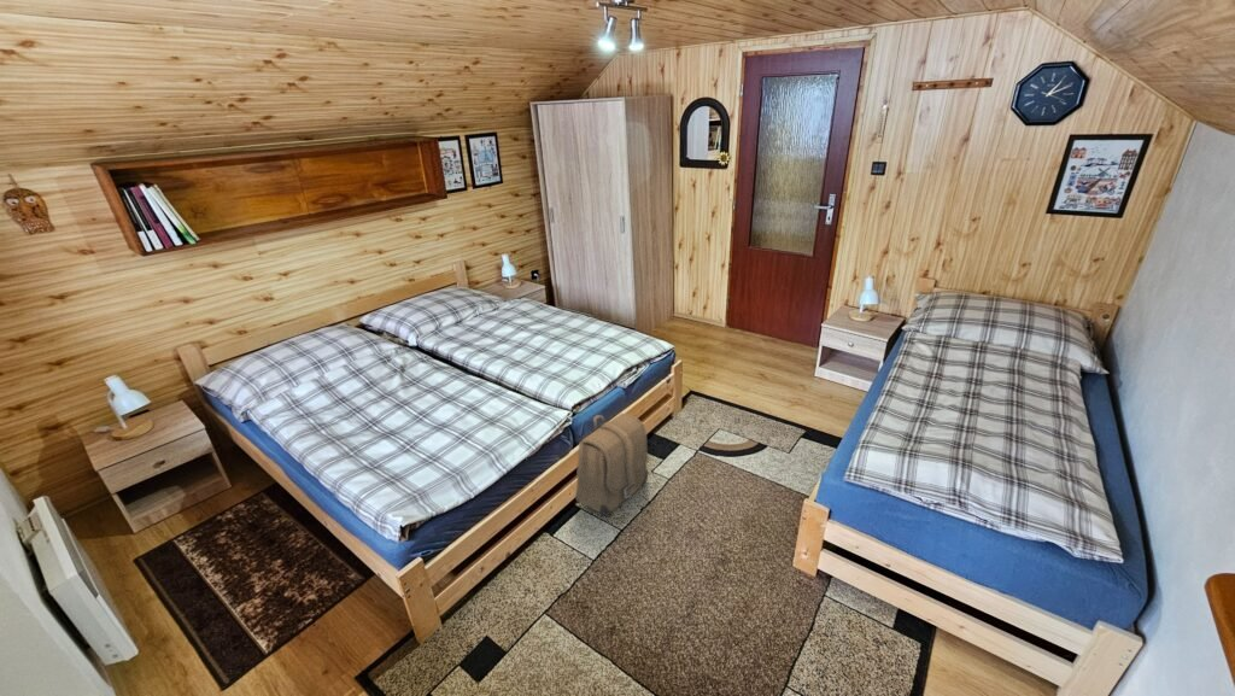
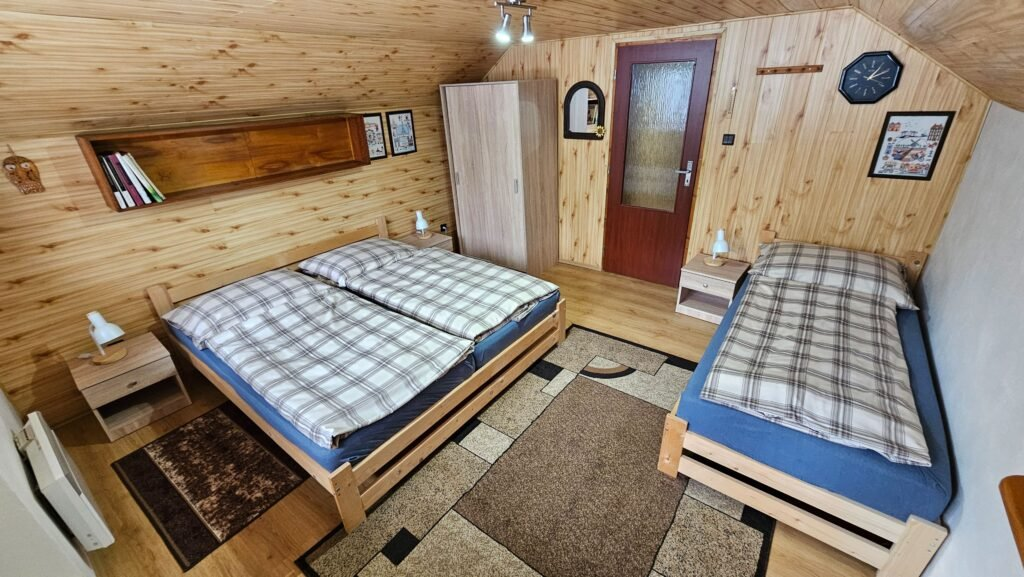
- backpack [574,413,649,517]
